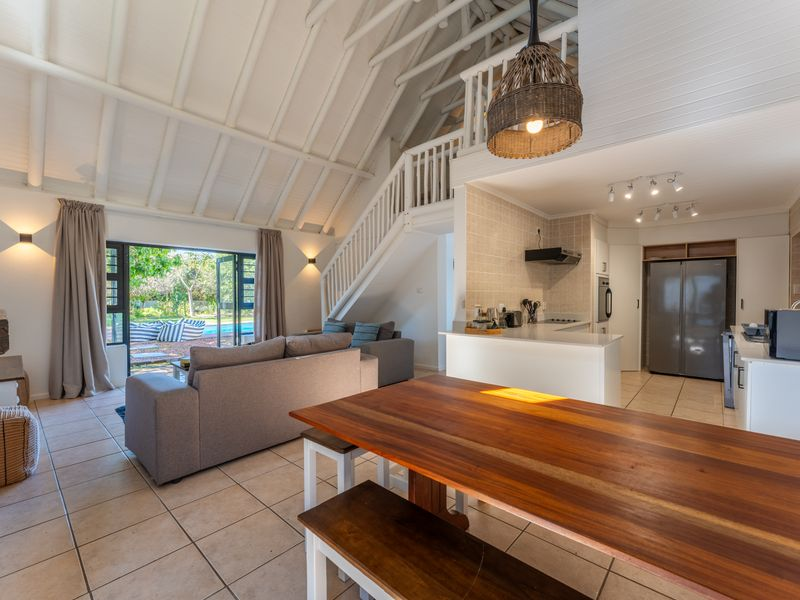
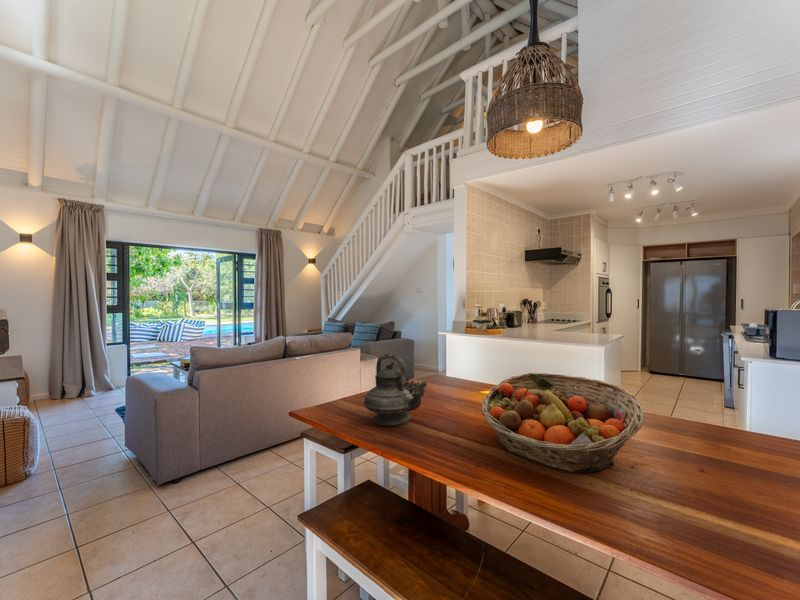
+ fruit basket [480,372,645,473]
+ teapot [363,352,428,427]
